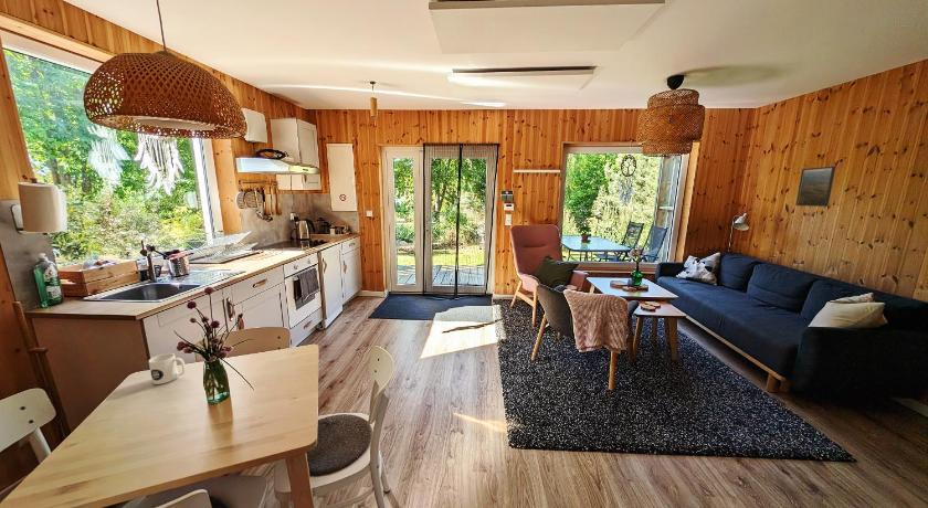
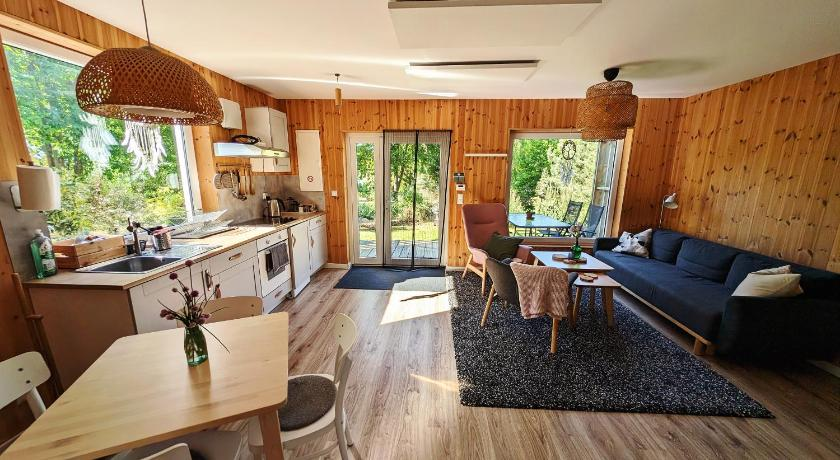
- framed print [794,166,837,208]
- mug [148,352,187,385]
